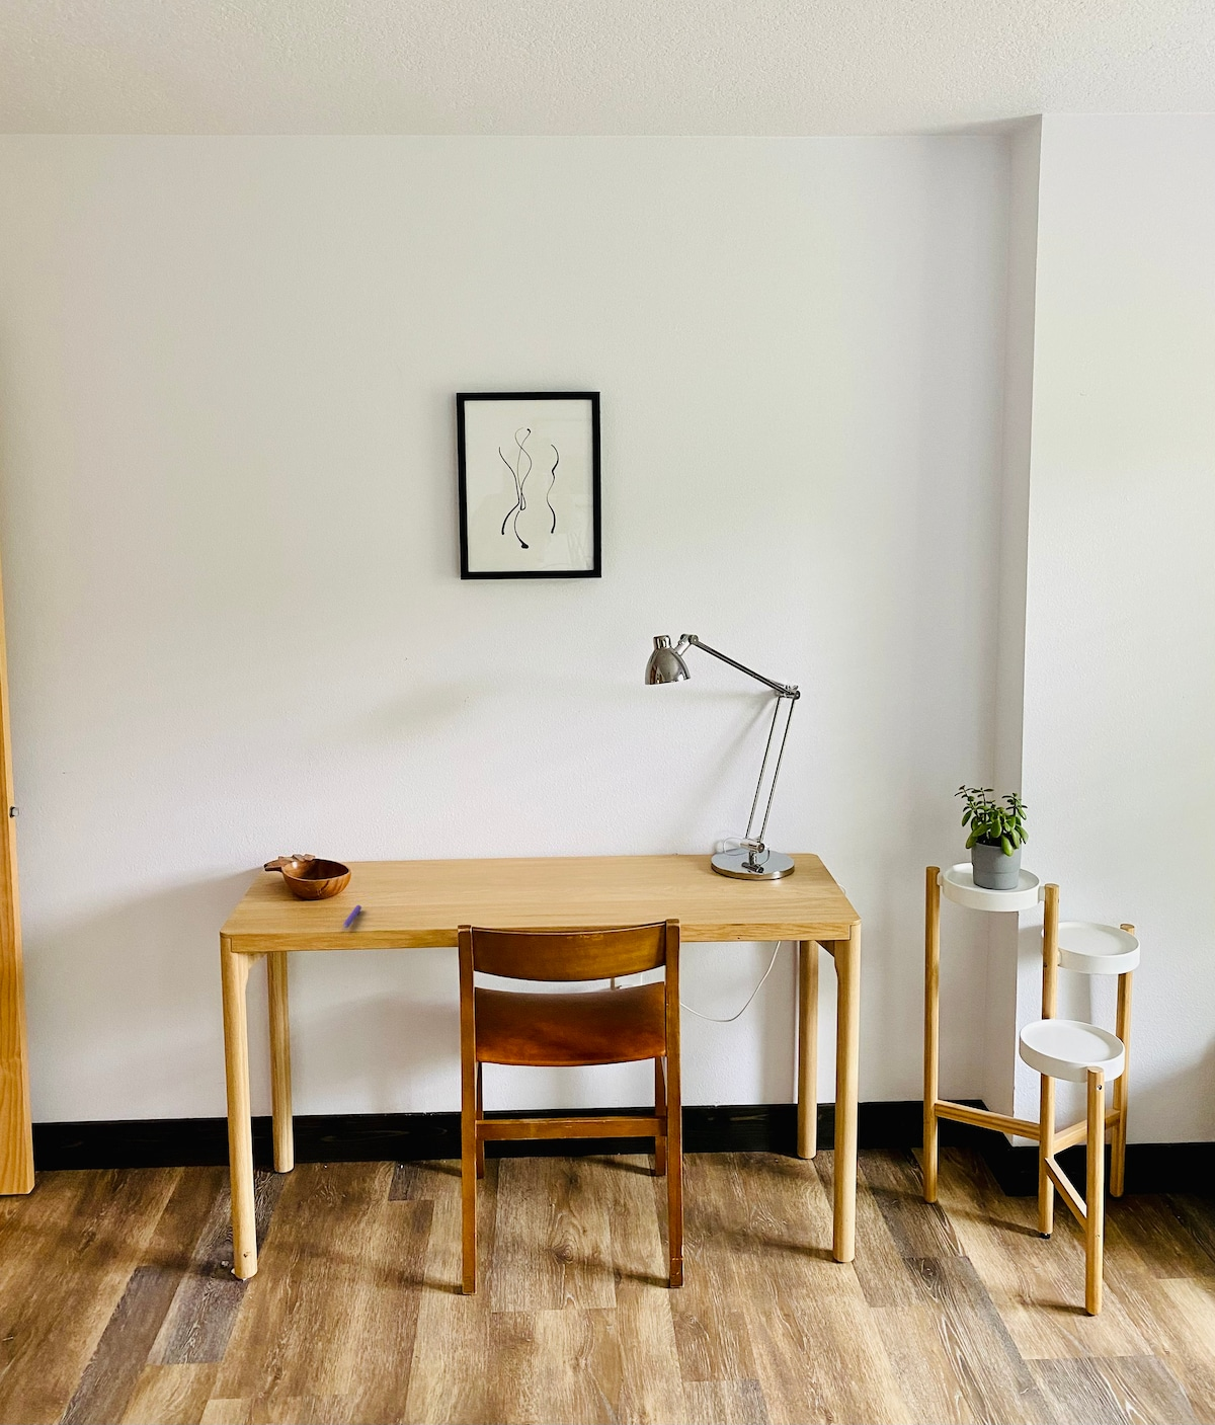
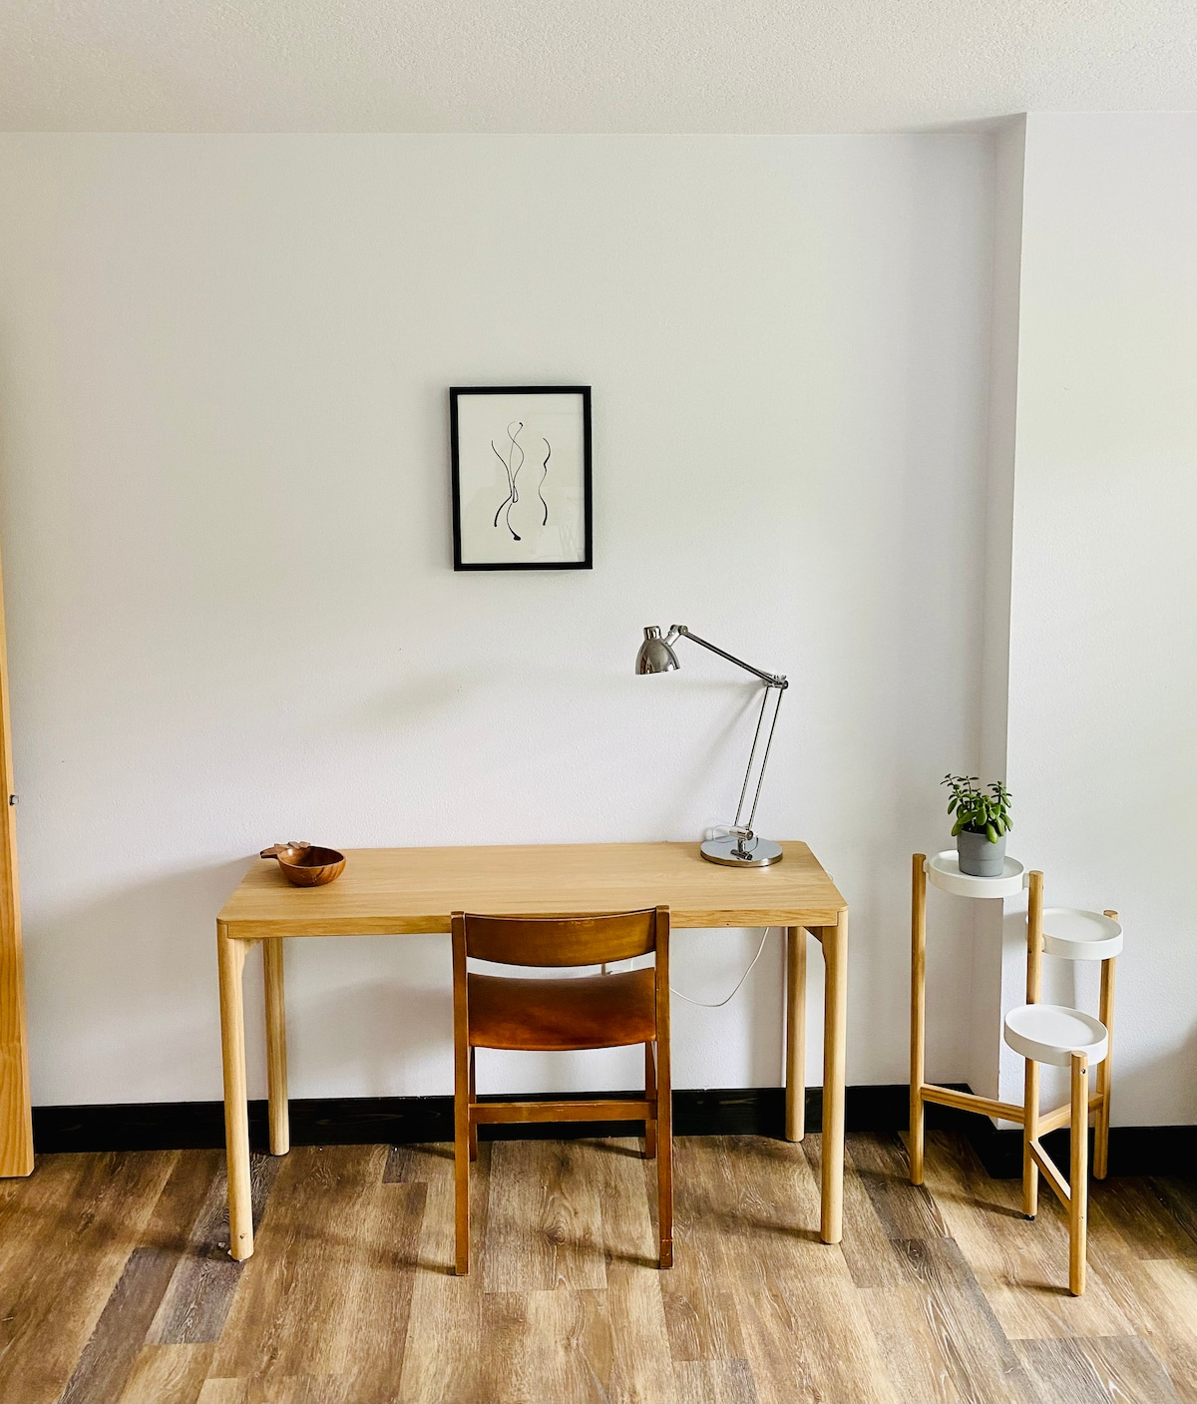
- pen [342,904,363,928]
